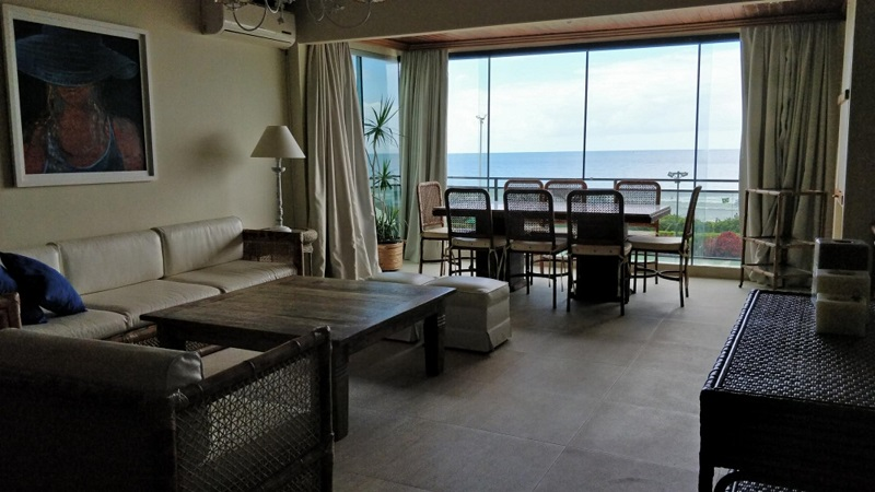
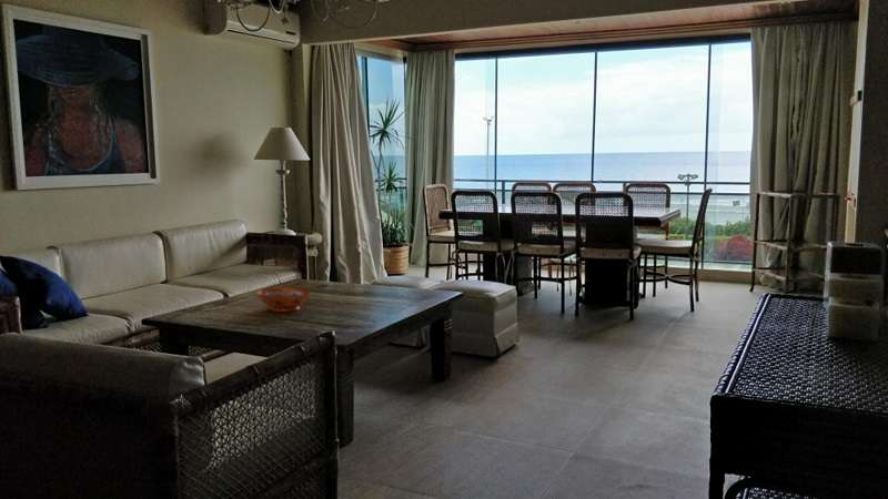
+ decorative bowl [255,286,312,313]
